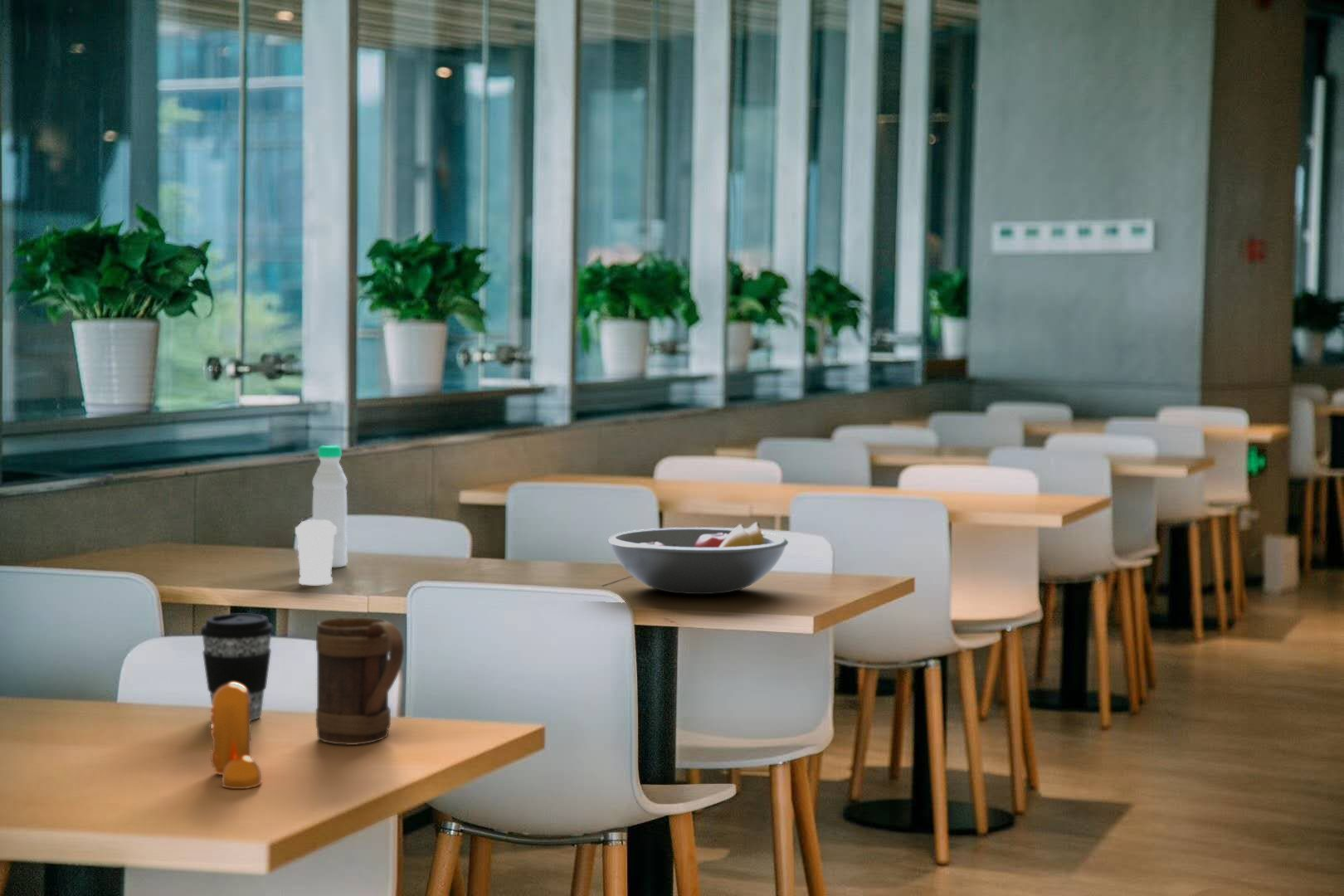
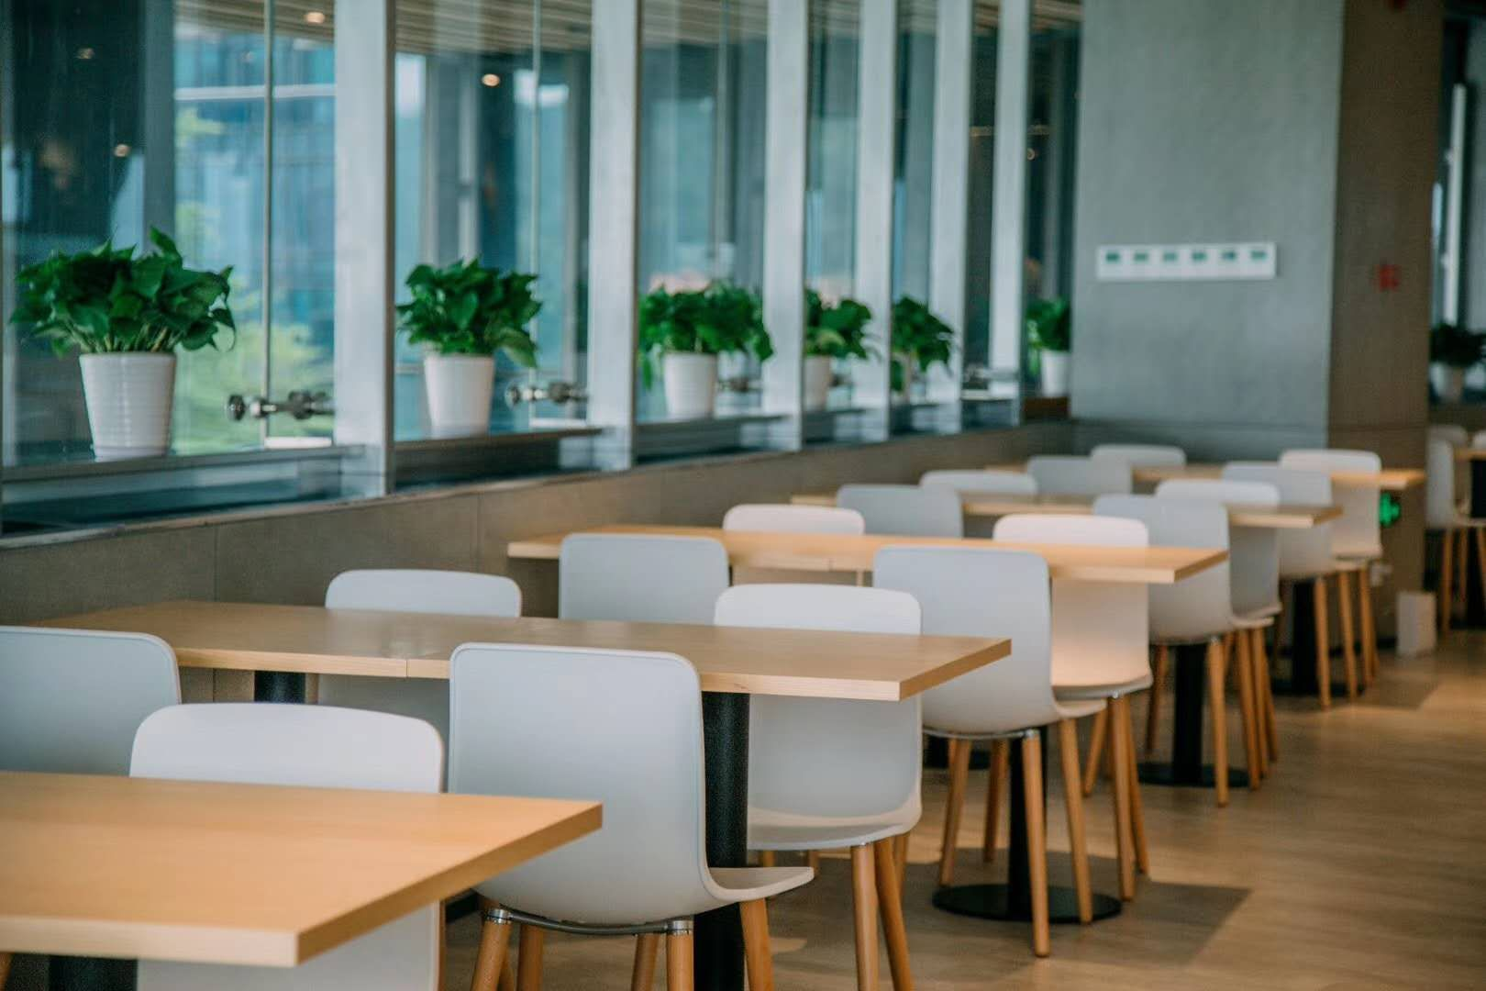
- fruit bowl [607,521,789,595]
- mug [315,616,405,746]
- coffee cup [200,613,275,721]
- pepper shaker [210,684,262,790]
- water bottle [312,445,348,568]
- cup [295,519,336,586]
